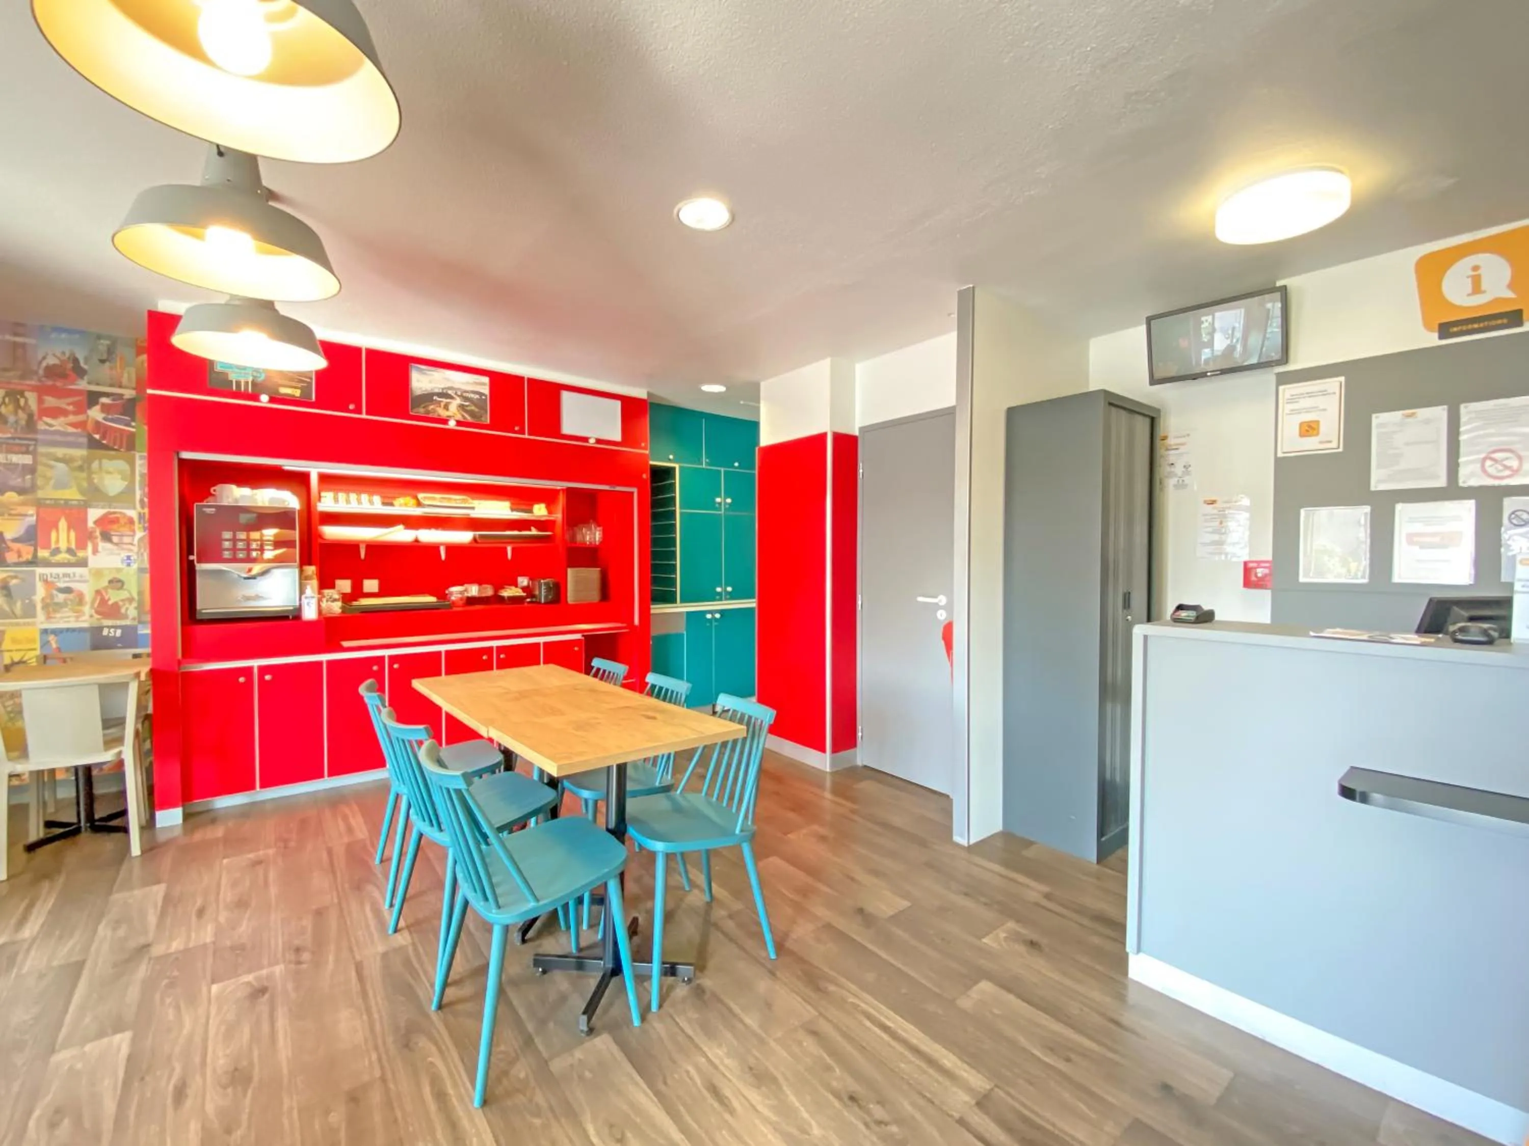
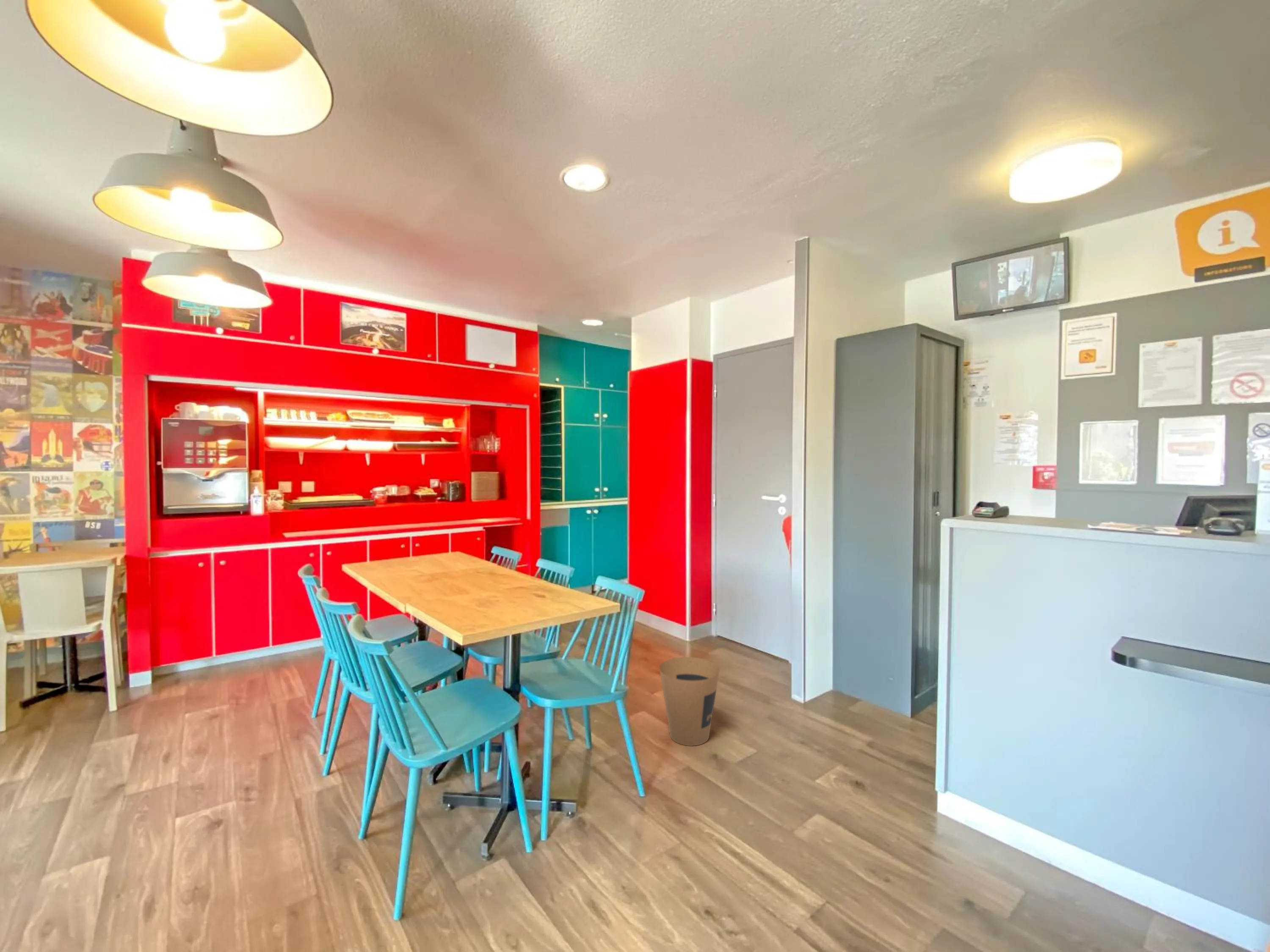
+ trash can [659,657,720,746]
